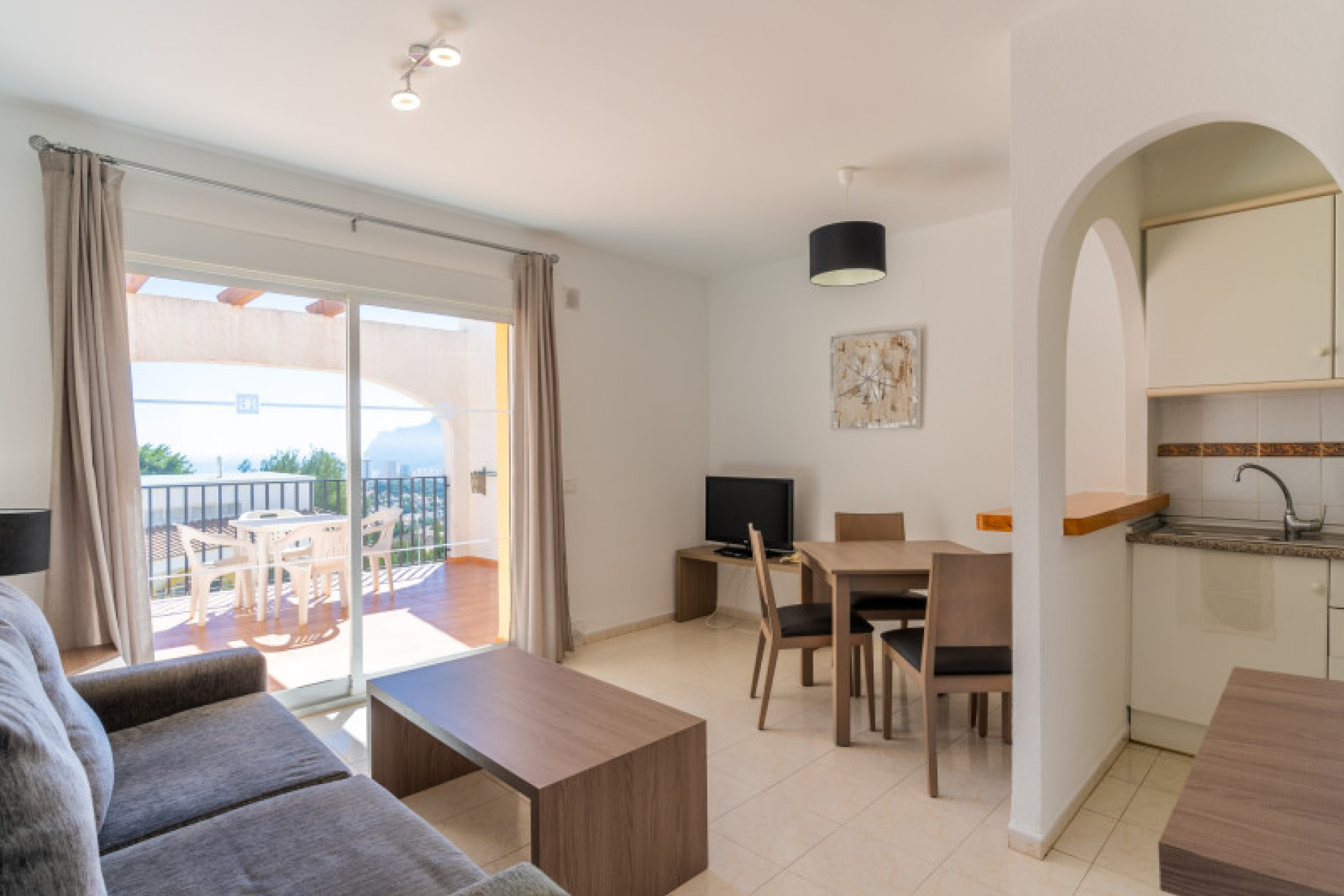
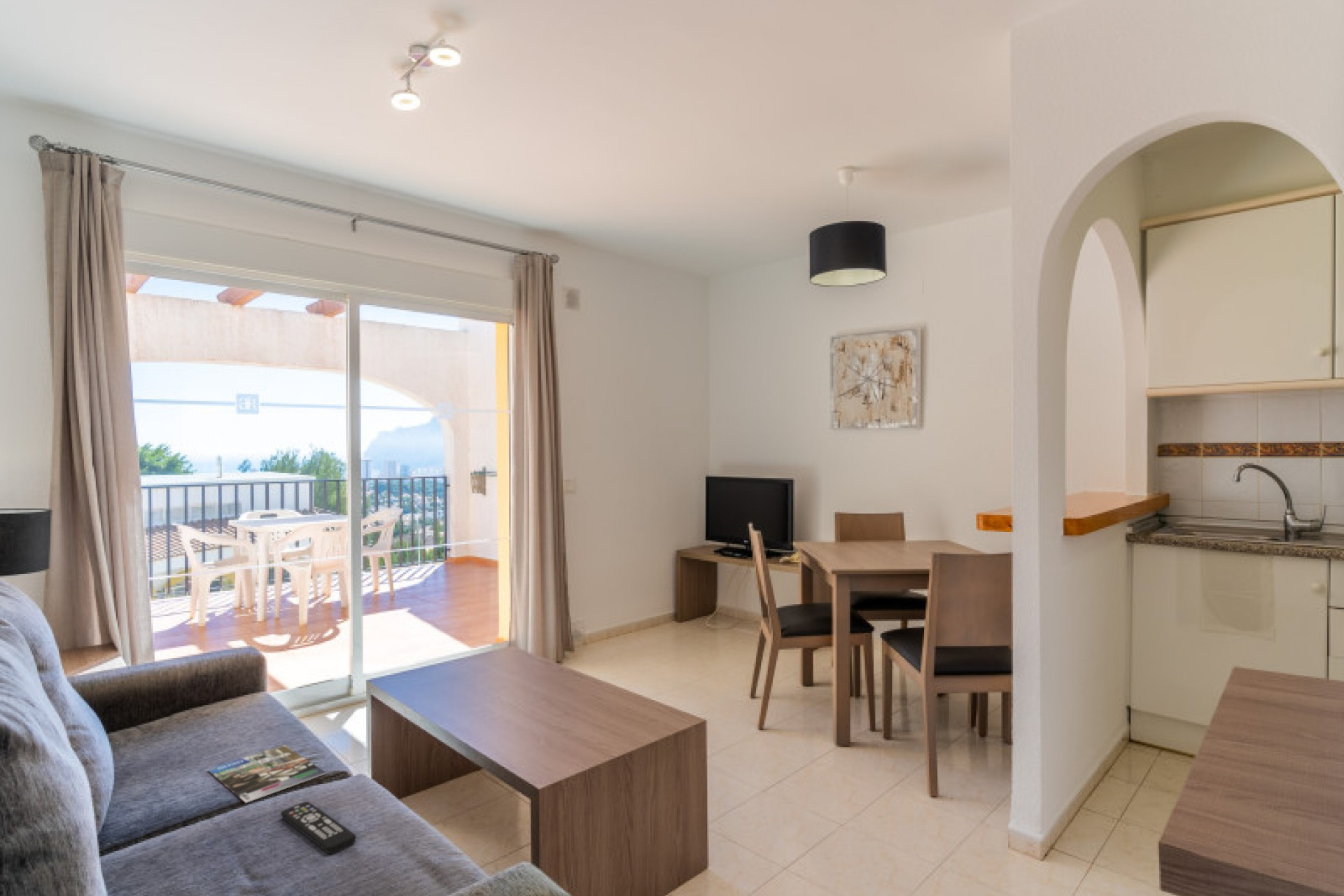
+ magazine [207,744,327,804]
+ remote control [280,801,357,855]
